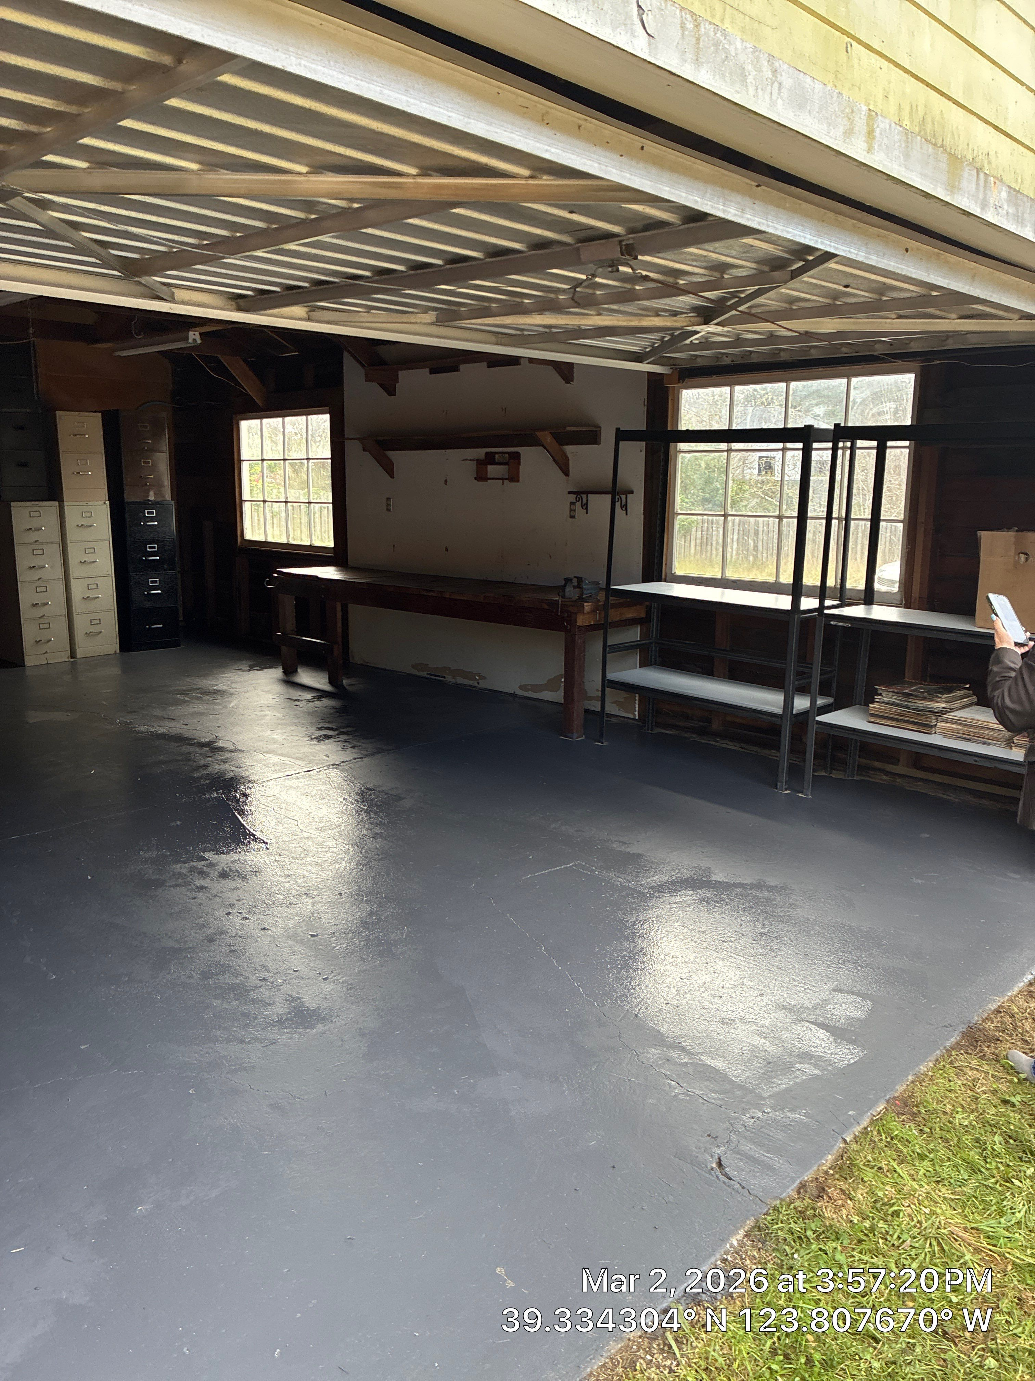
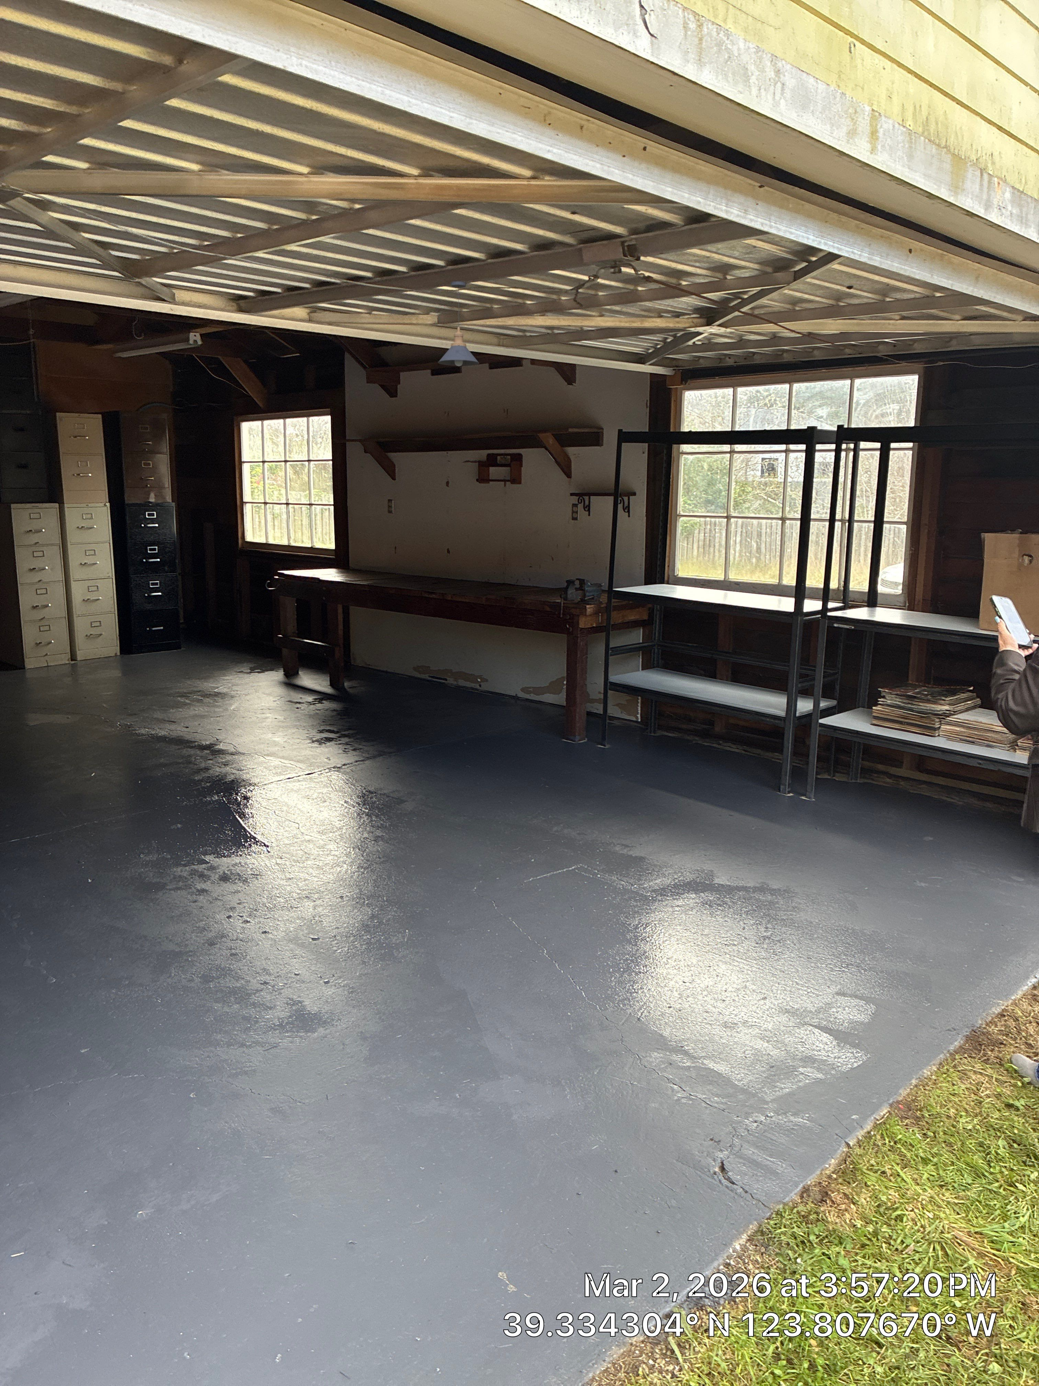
+ pendant light [438,280,479,367]
